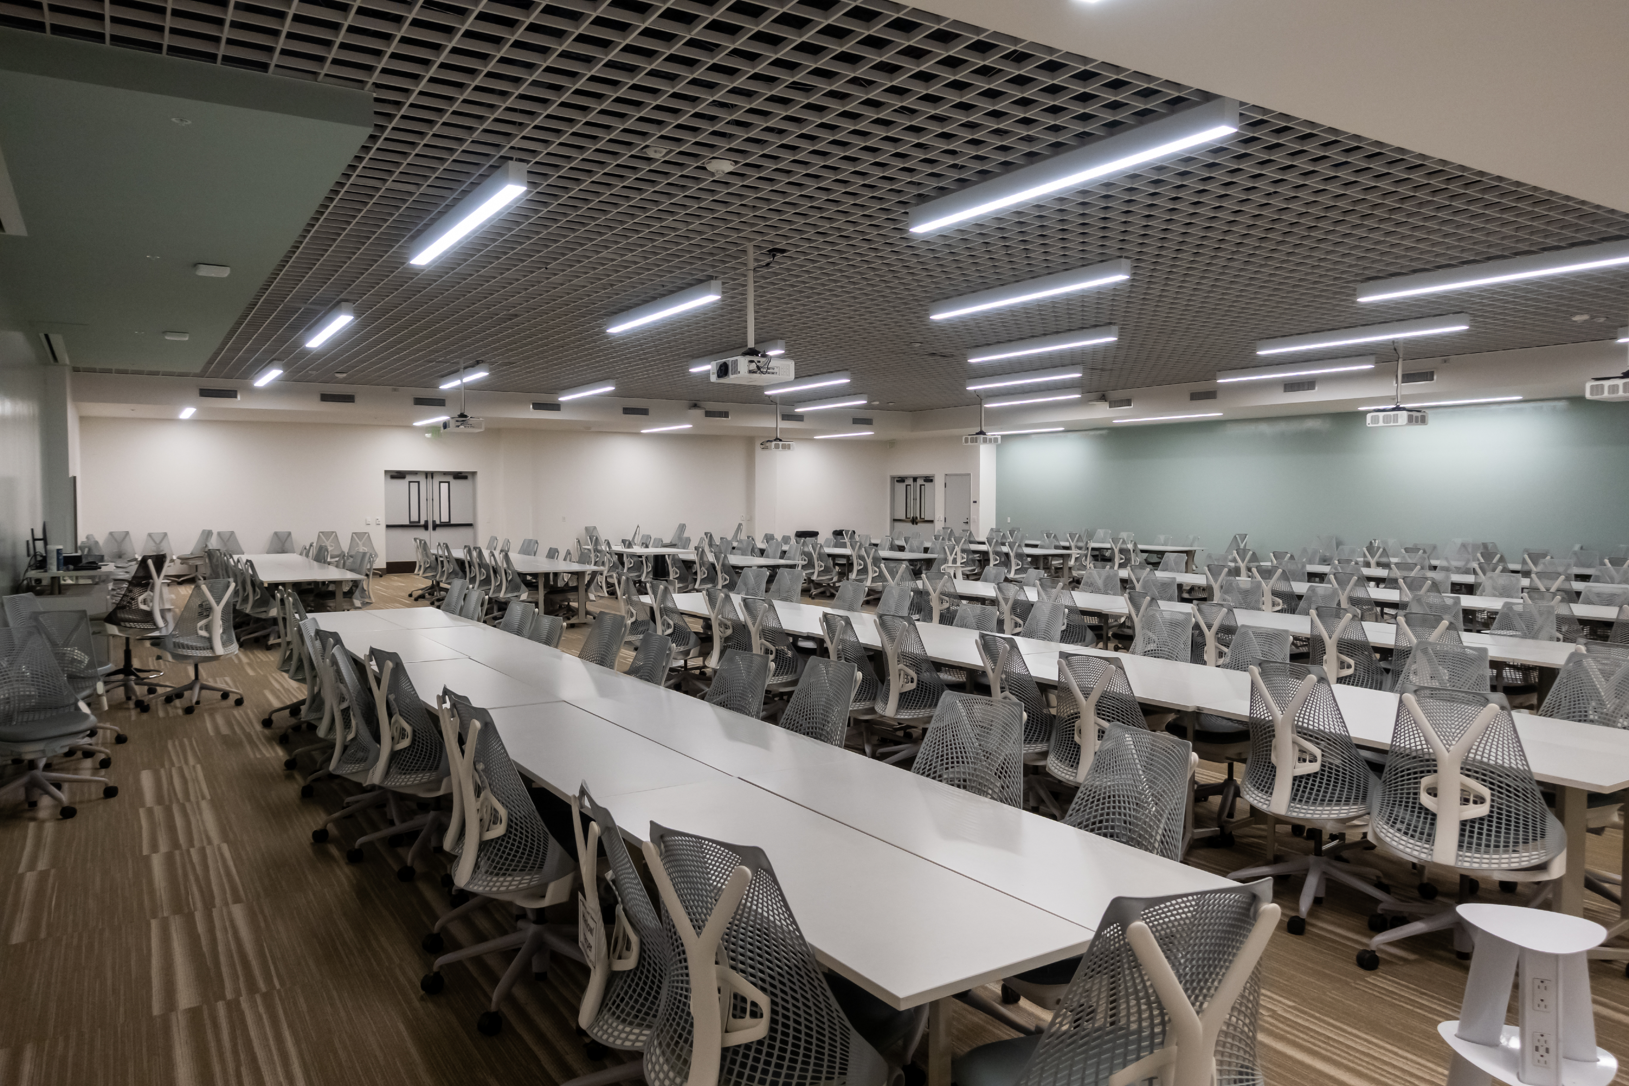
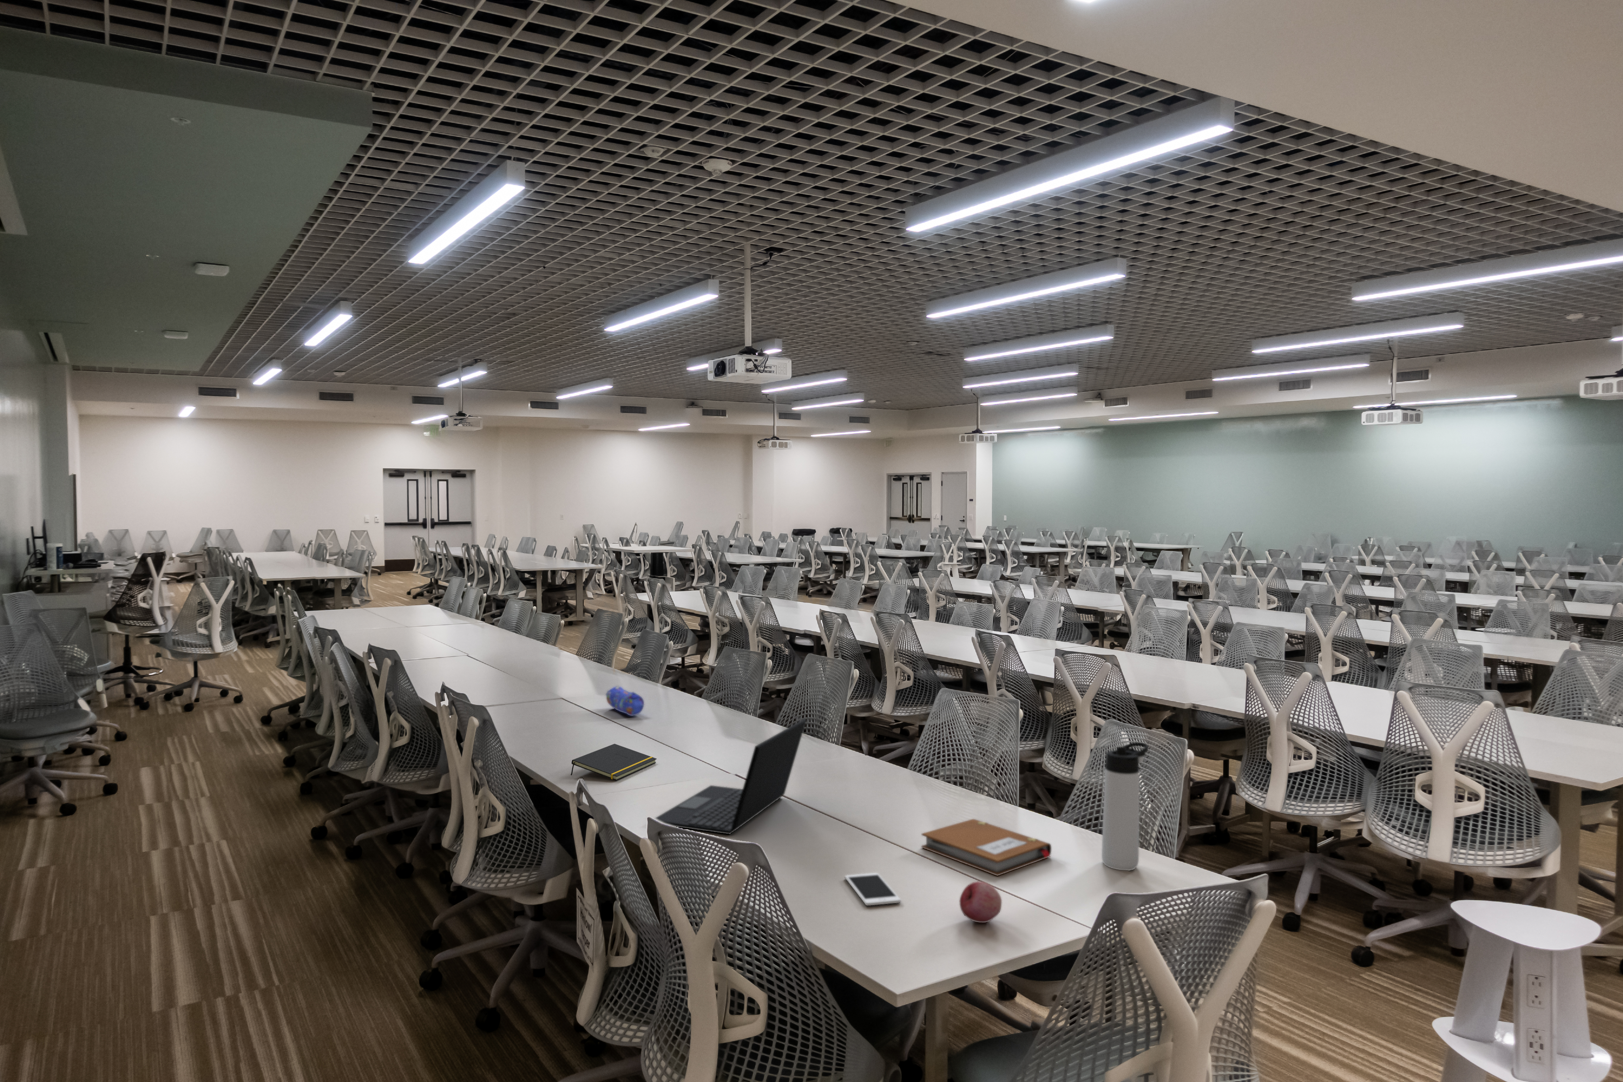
+ cell phone [844,872,901,906]
+ laptop [655,719,807,834]
+ notebook [921,819,1052,877]
+ thermos bottle [1101,741,1148,871]
+ notepad [571,744,657,781]
+ pencil case [605,685,645,716]
+ fruit [959,882,1002,923]
